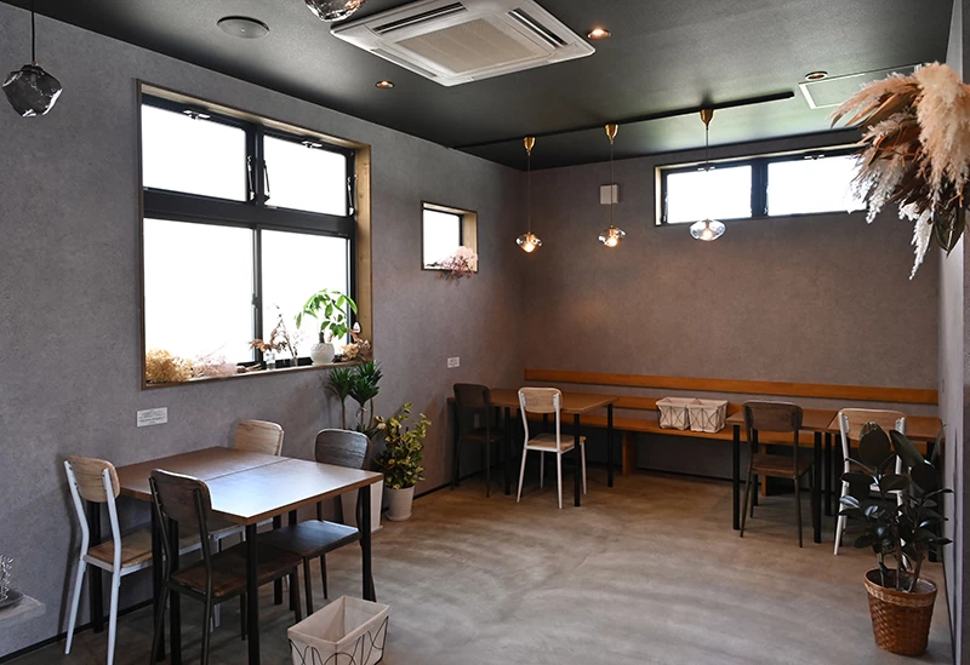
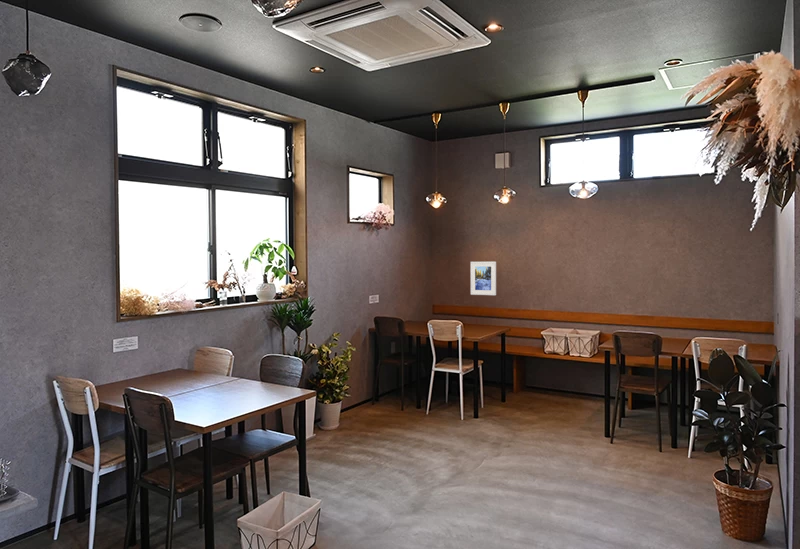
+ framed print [470,261,497,296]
